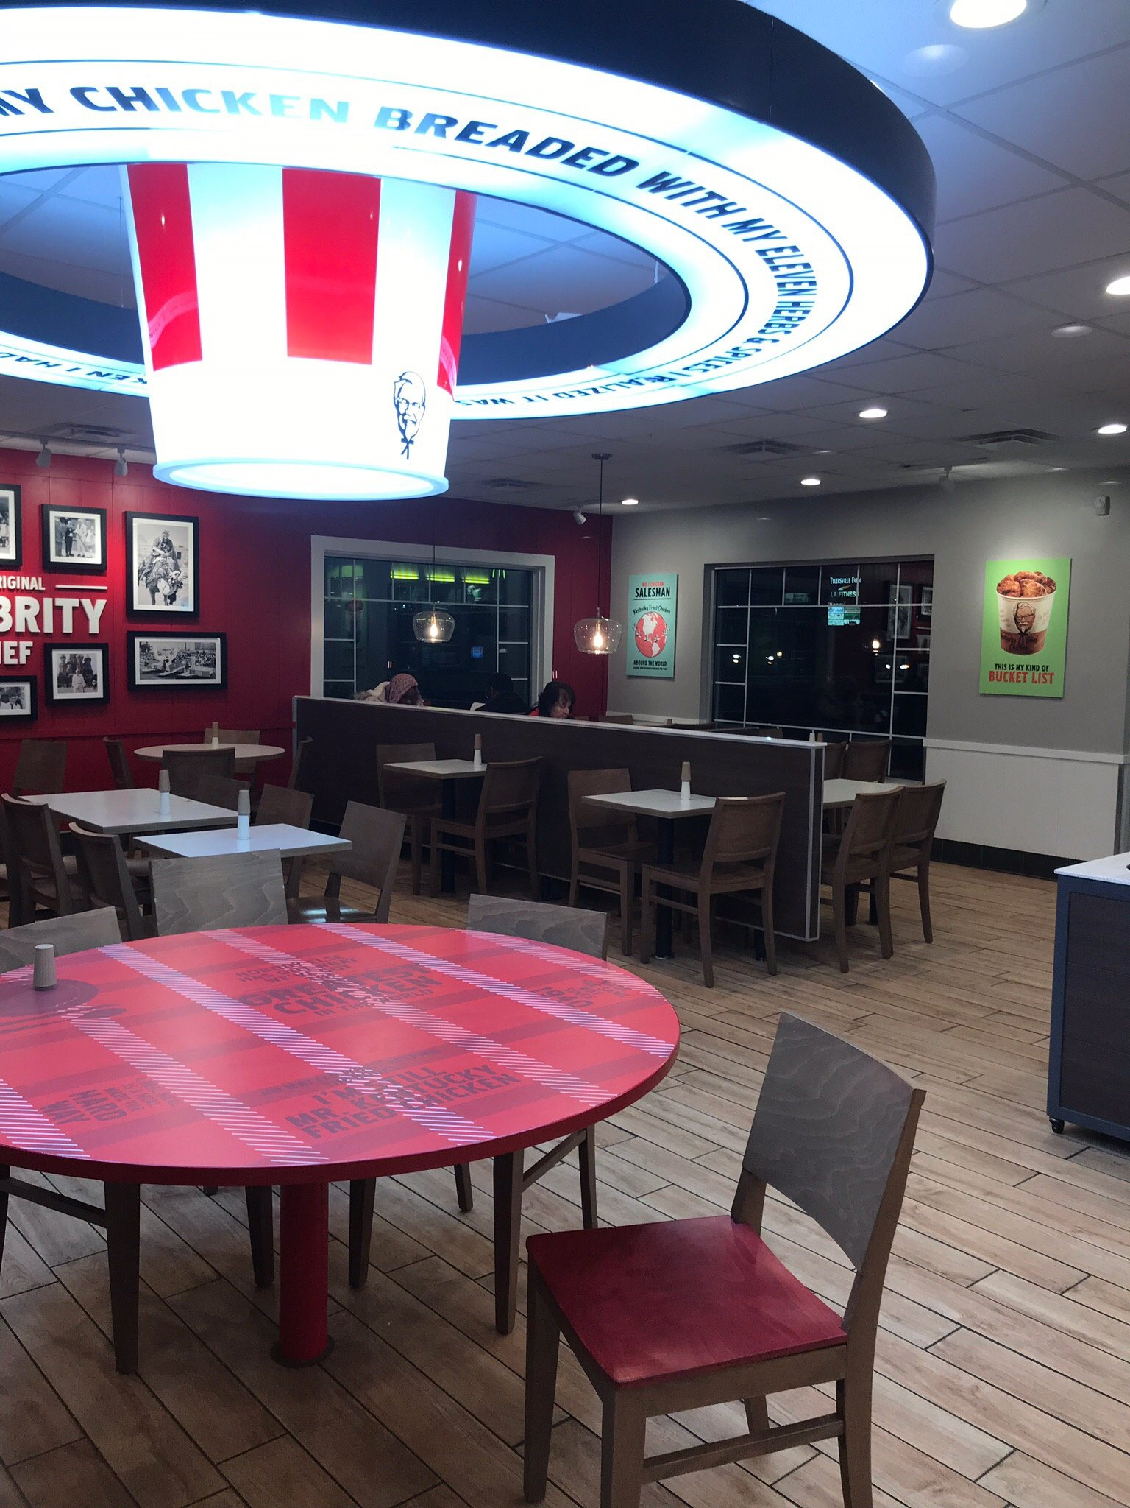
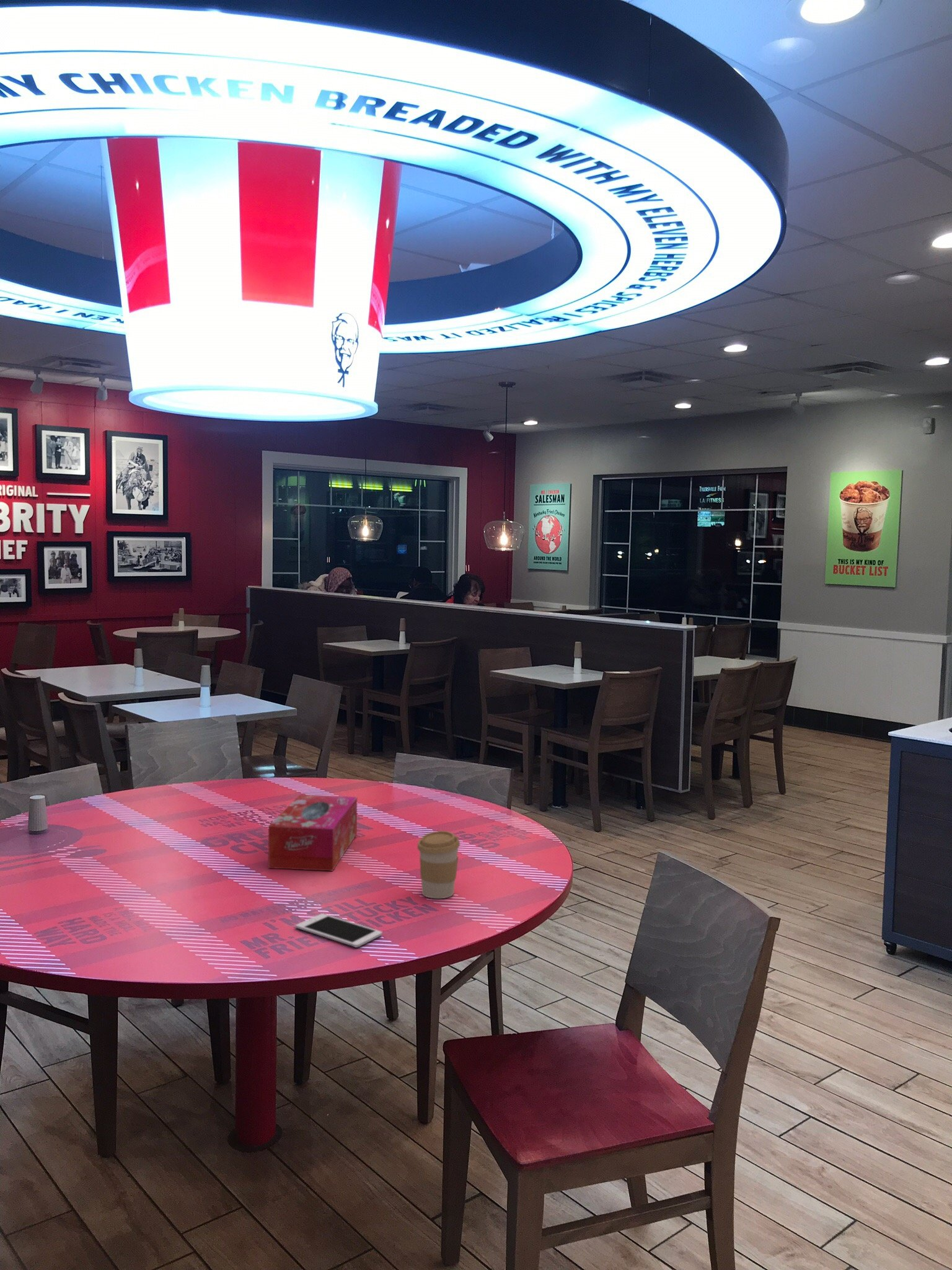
+ tissue box [268,794,358,872]
+ coffee cup [417,830,461,899]
+ cell phone [295,913,383,948]
